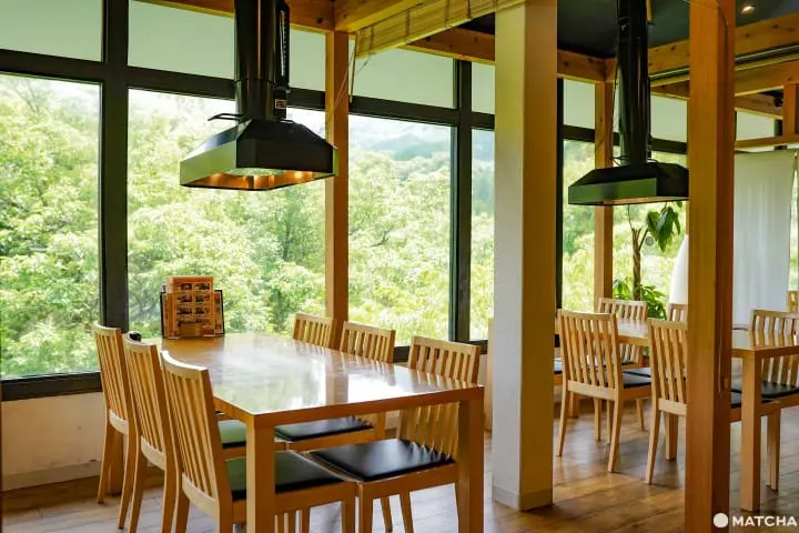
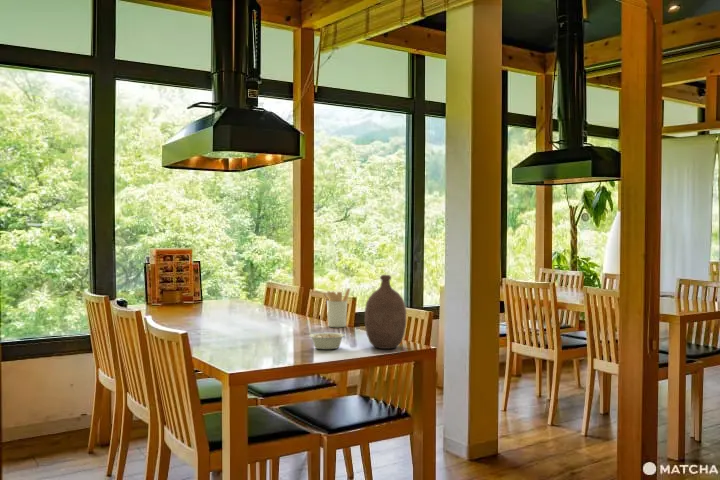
+ legume [308,332,349,350]
+ bottle [364,274,407,350]
+ utensil holder [322,287,351,328]
